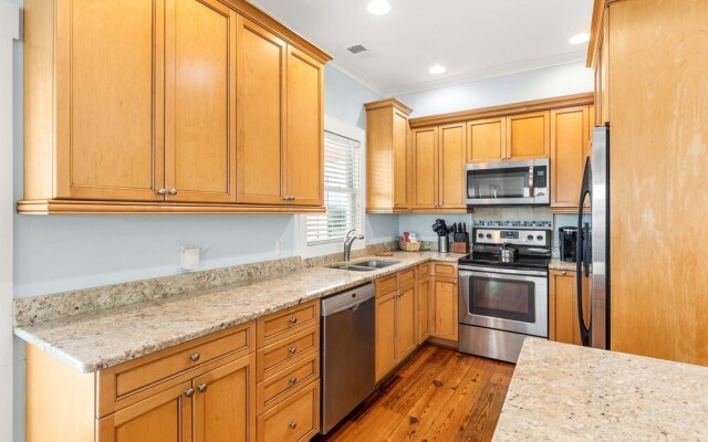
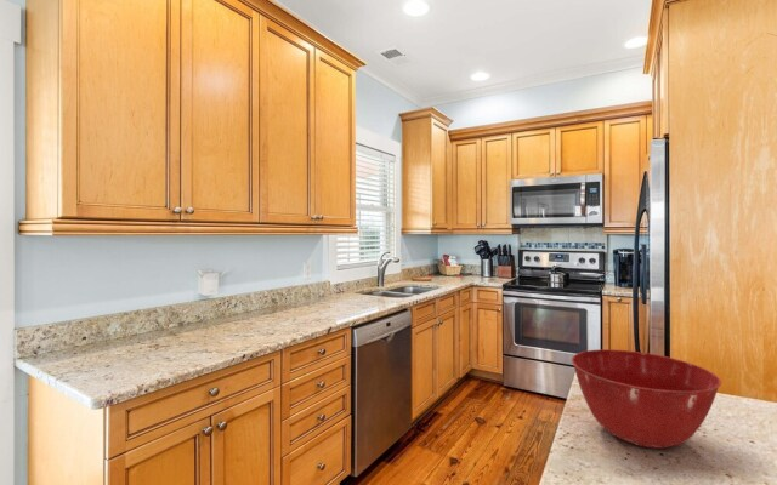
+ mixing bowl [571,348,722,450]
